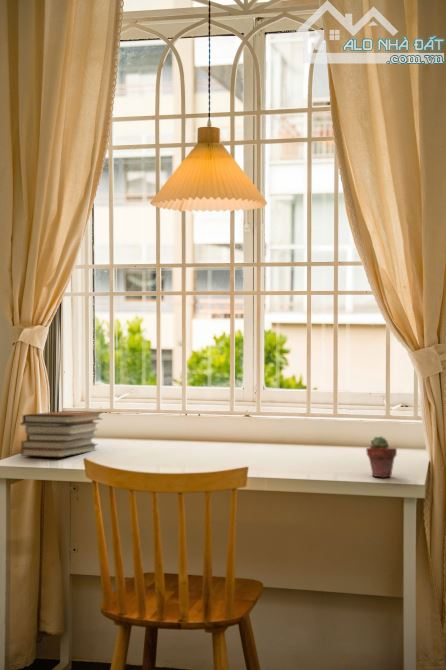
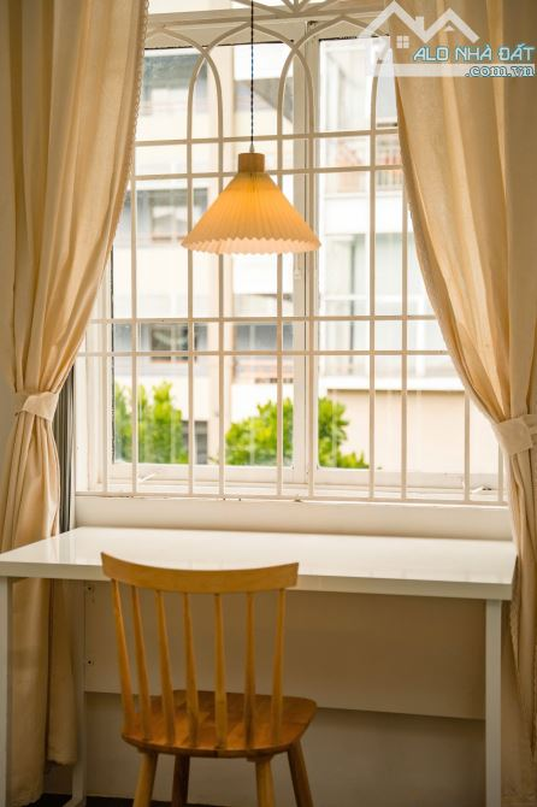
- potted succulent [365,435,398,478]
- book stack [20,410,103,458]
